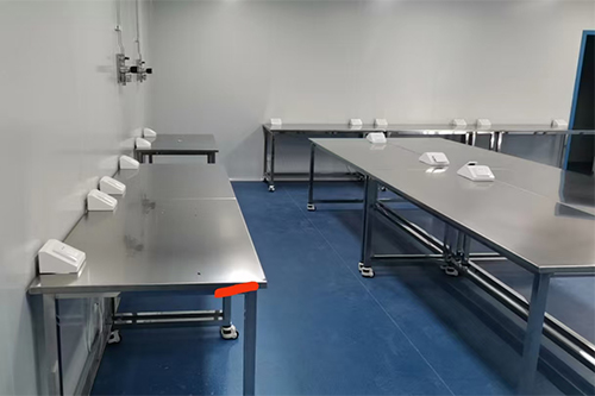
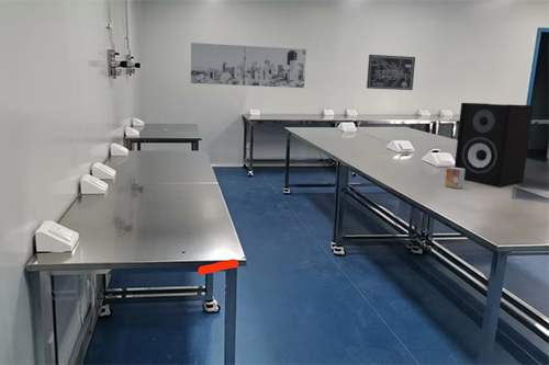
+ wall art [366,54,416,91]
+ speaker [453,102,535,186]
+ wall art [190,42,307,89]
+ small box [444,166,466,190]
